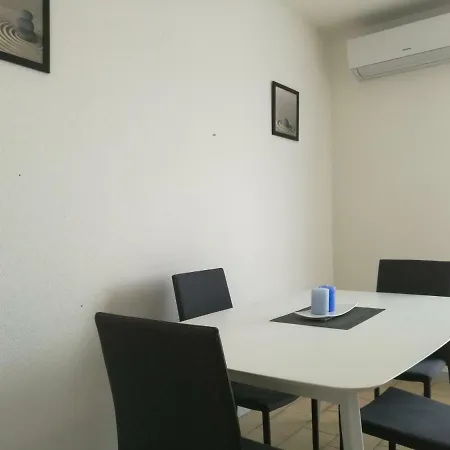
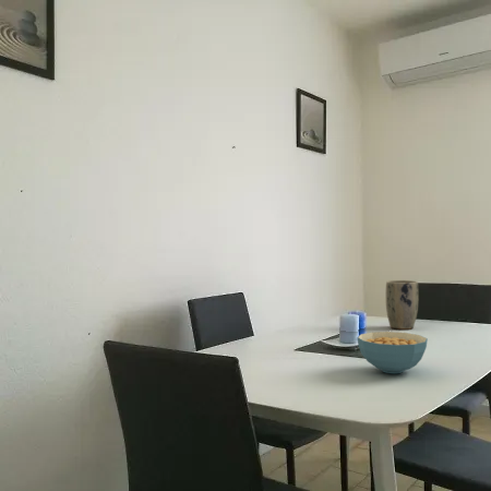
+ plant pot [385,279,419,331]
+ cereal bowl [356,331,429,374]
